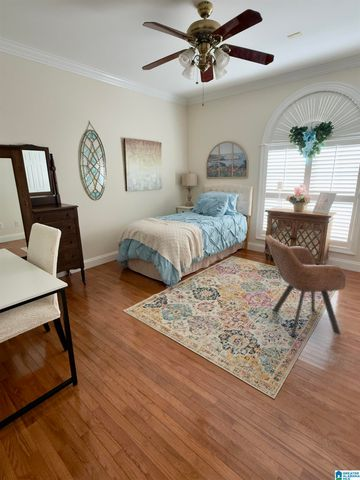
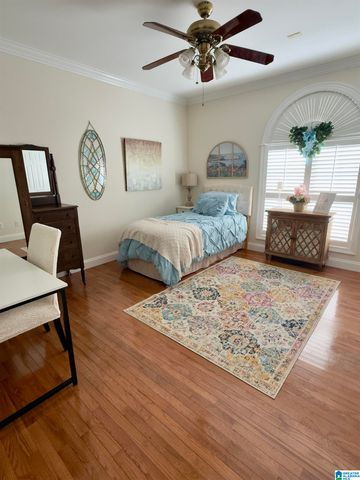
- armchair [264,234,346,338]
